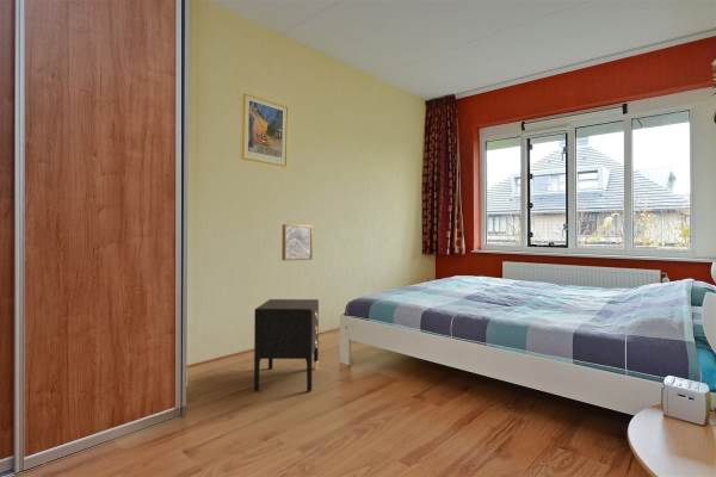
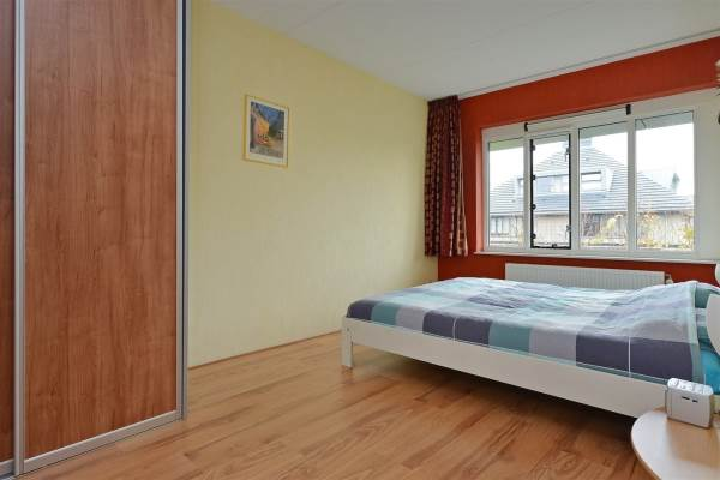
- wall art [280,223,314,261]
- nightstand [253,298,320,392]
